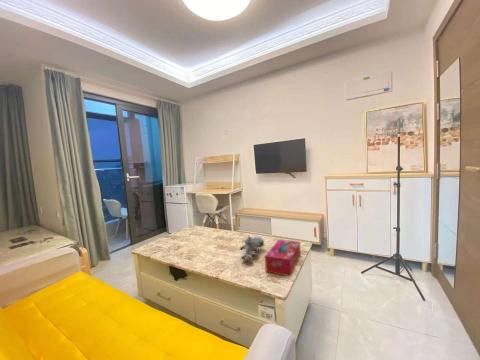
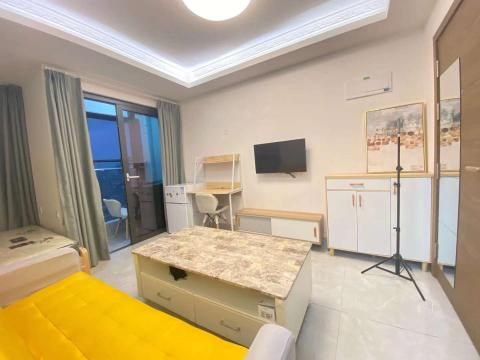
- tissue box [264,239,302,277]
- teapot [239,235,265,262]
